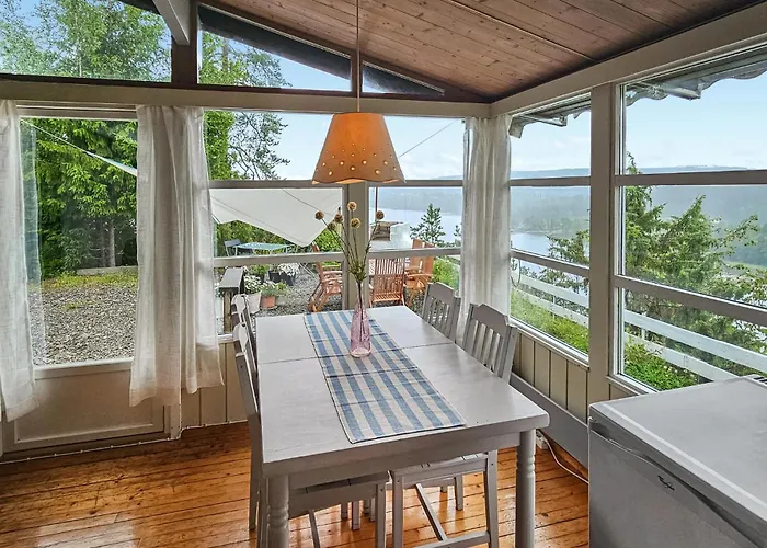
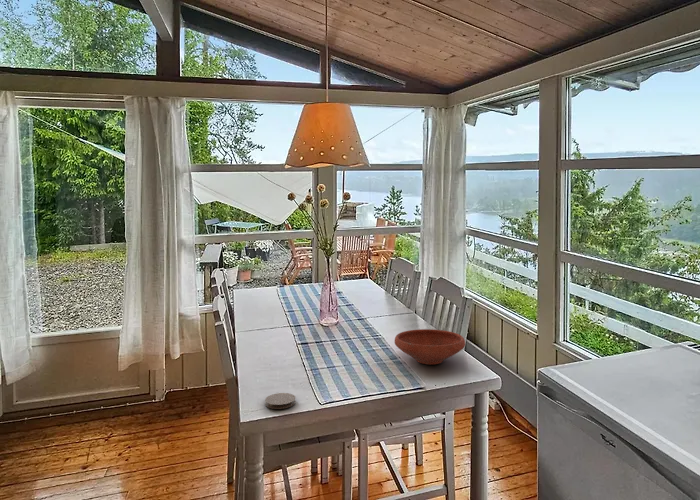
+ coaster [264,392,297,410]
+ bowl [394,328,466,365]
